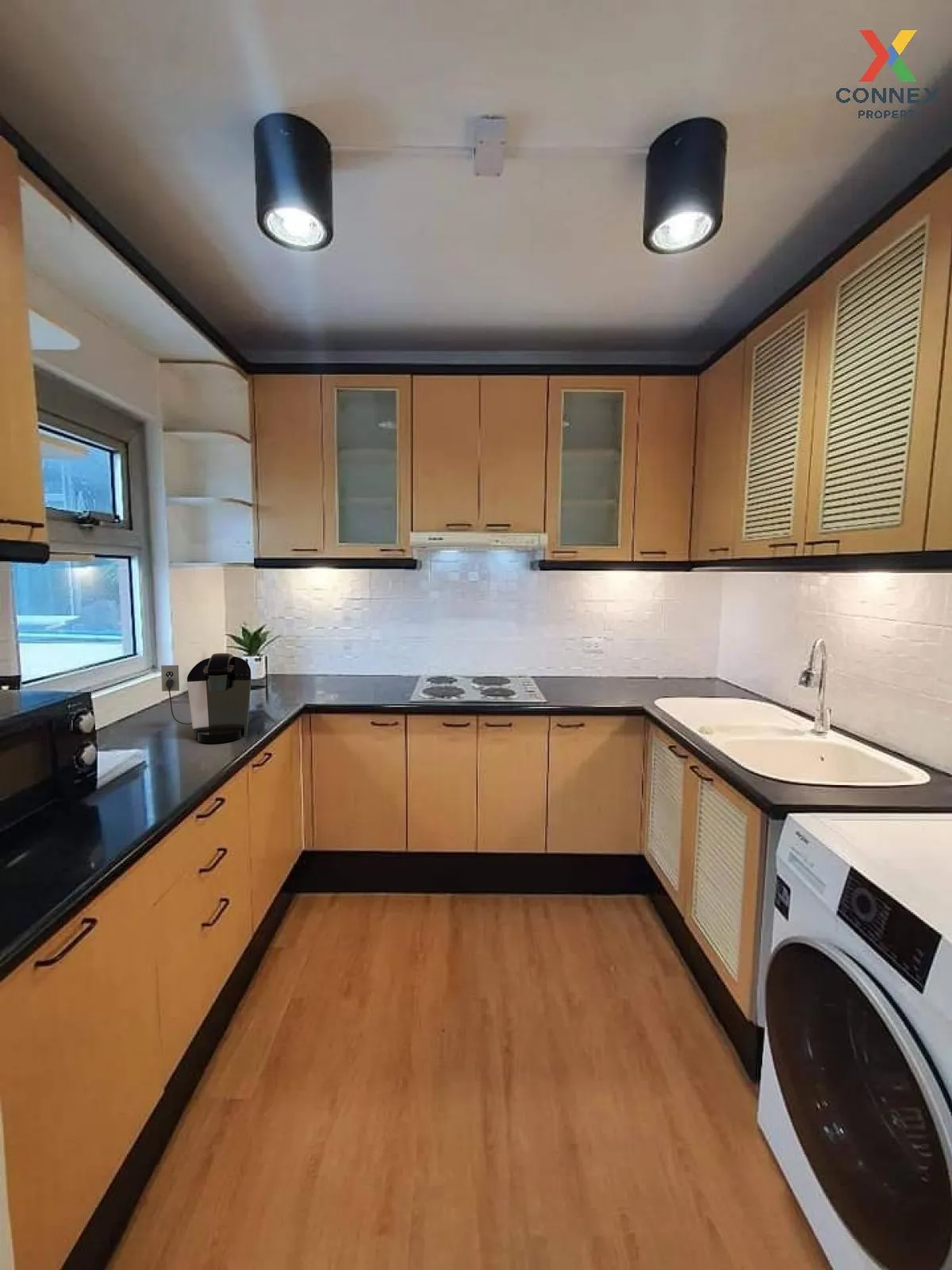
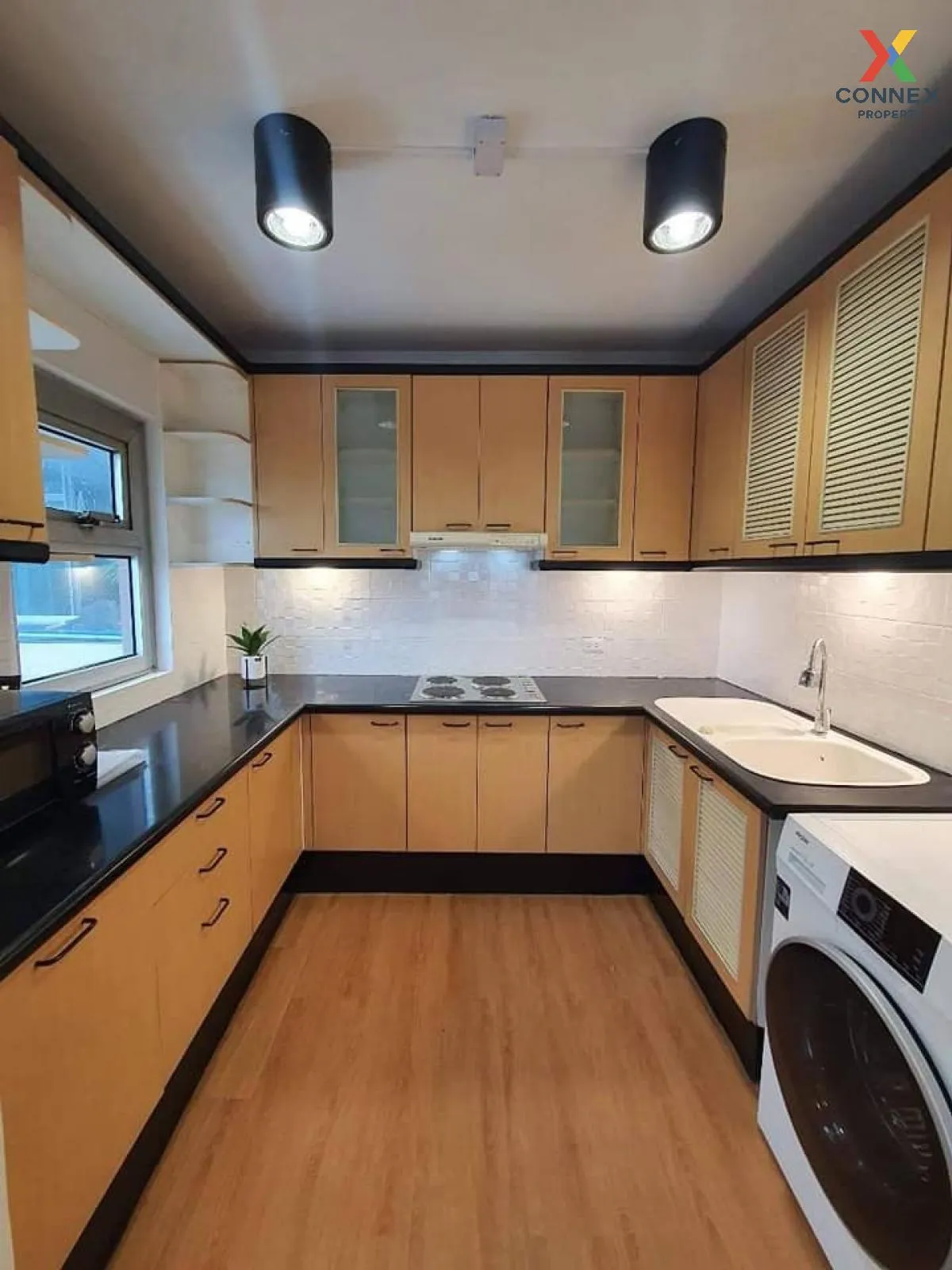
- coffee maker [160,652,252,744]
